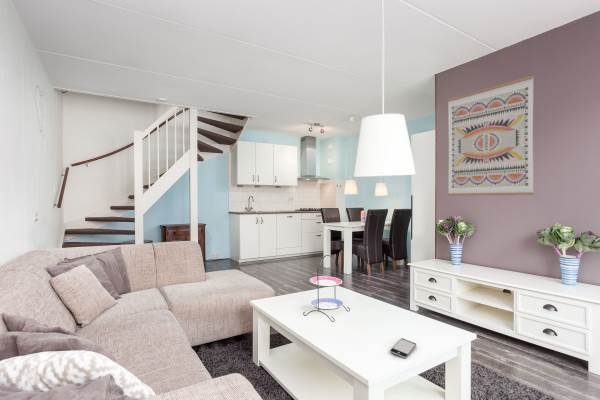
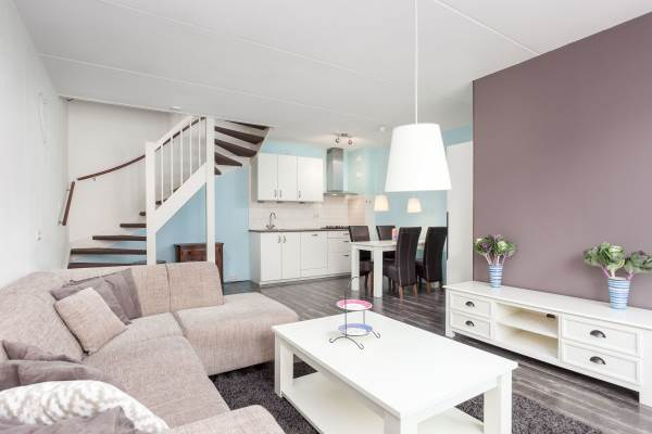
- wall art [447,75,535,197]
- smartphone [389,337,417,359]
